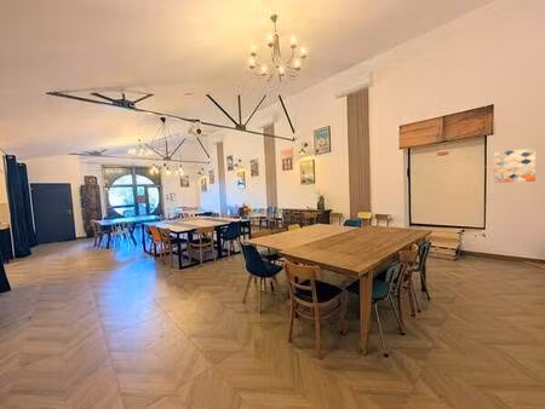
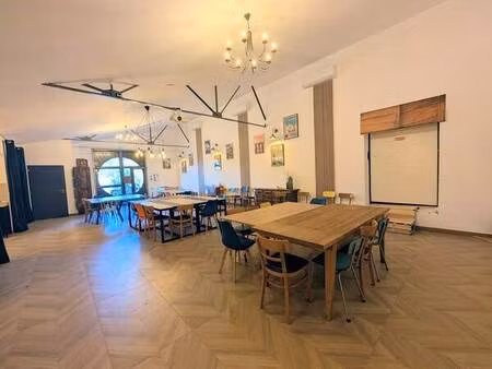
- wall art [493,146,537,184]
